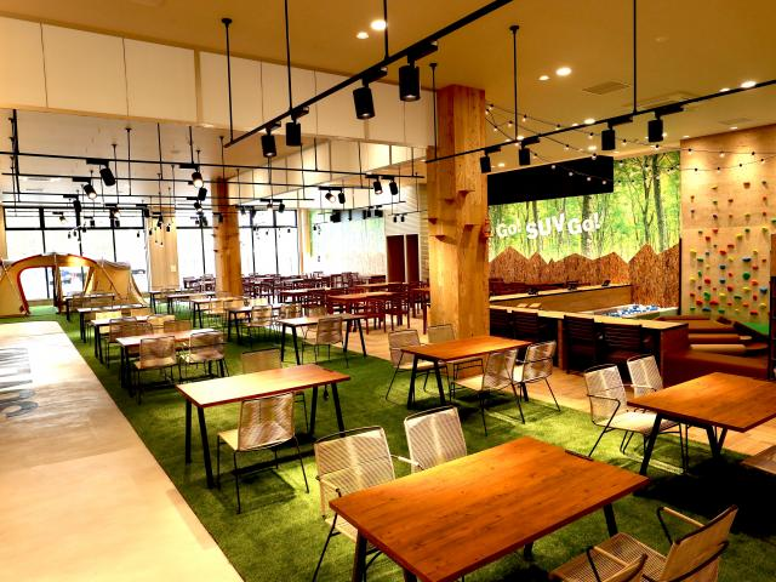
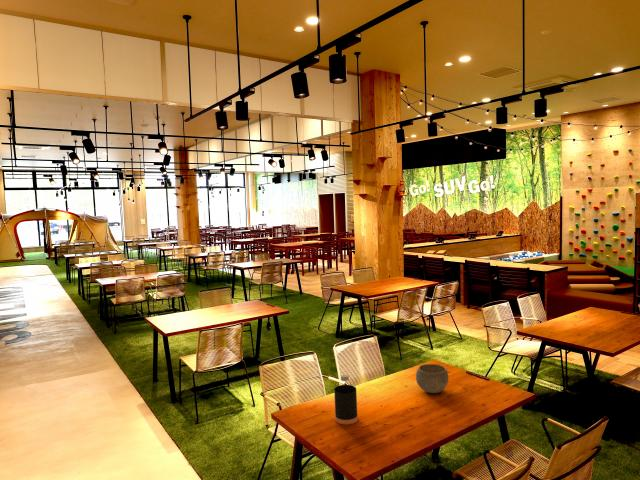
+ bottle [333,374,359,426]
+ bowl [415,363,450,394]
